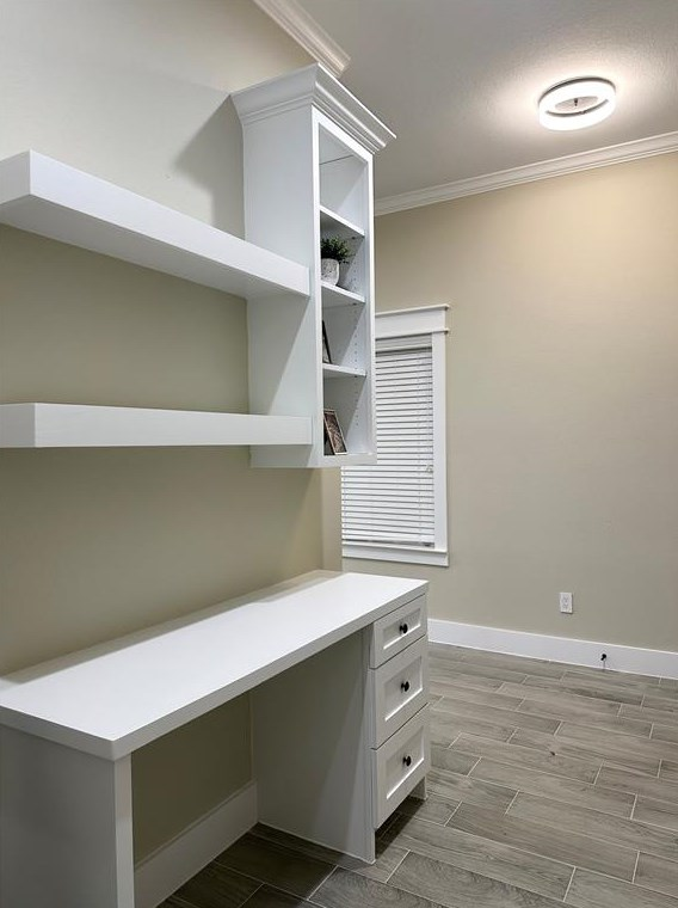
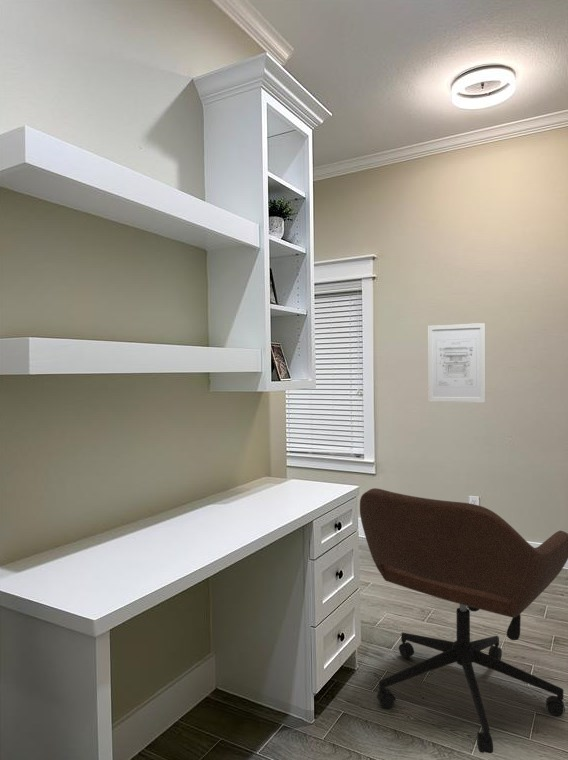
+ office chair [359,487,568,754]
+ wall art [427,322,486,403]
